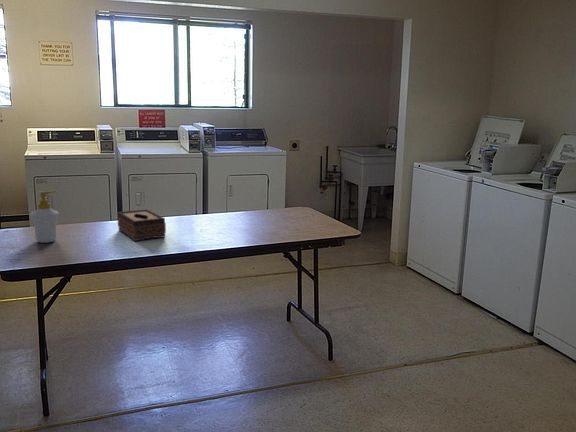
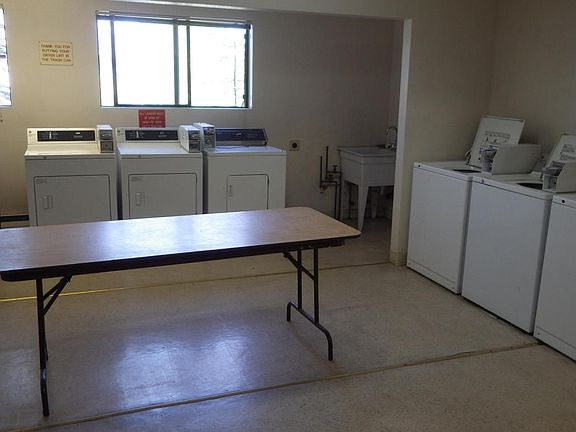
- soap bottle [29,190,60,244]
- tissue box [117,208,167,242]
